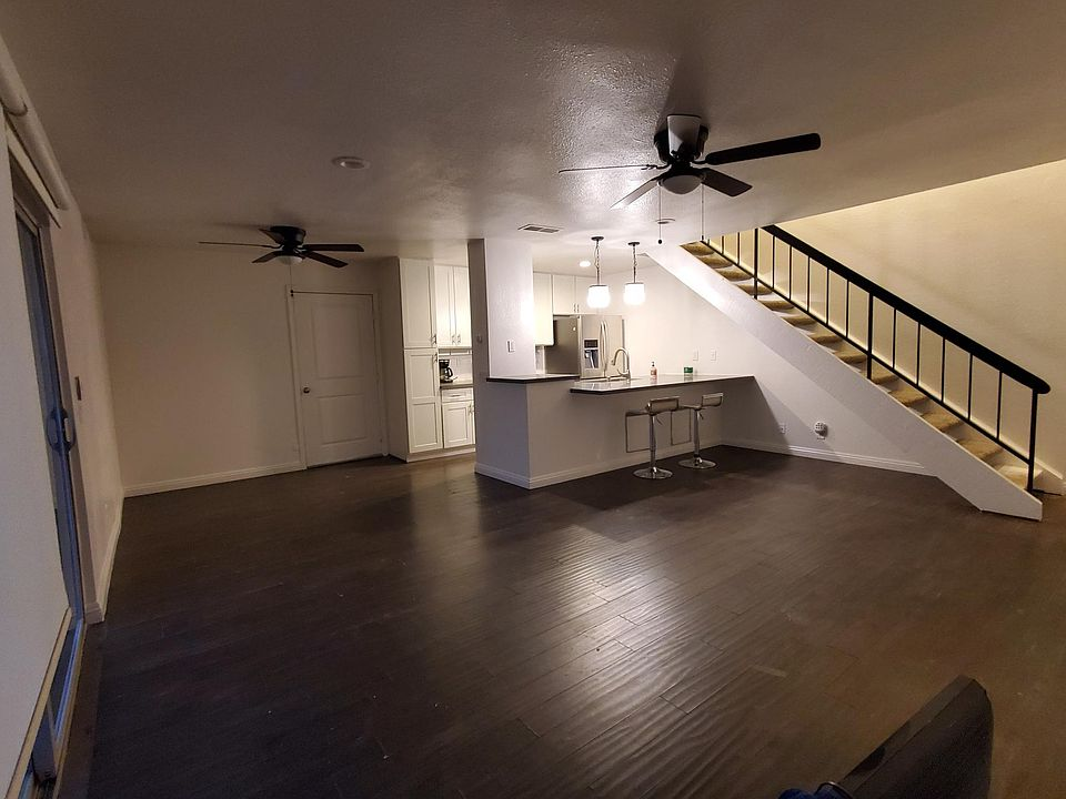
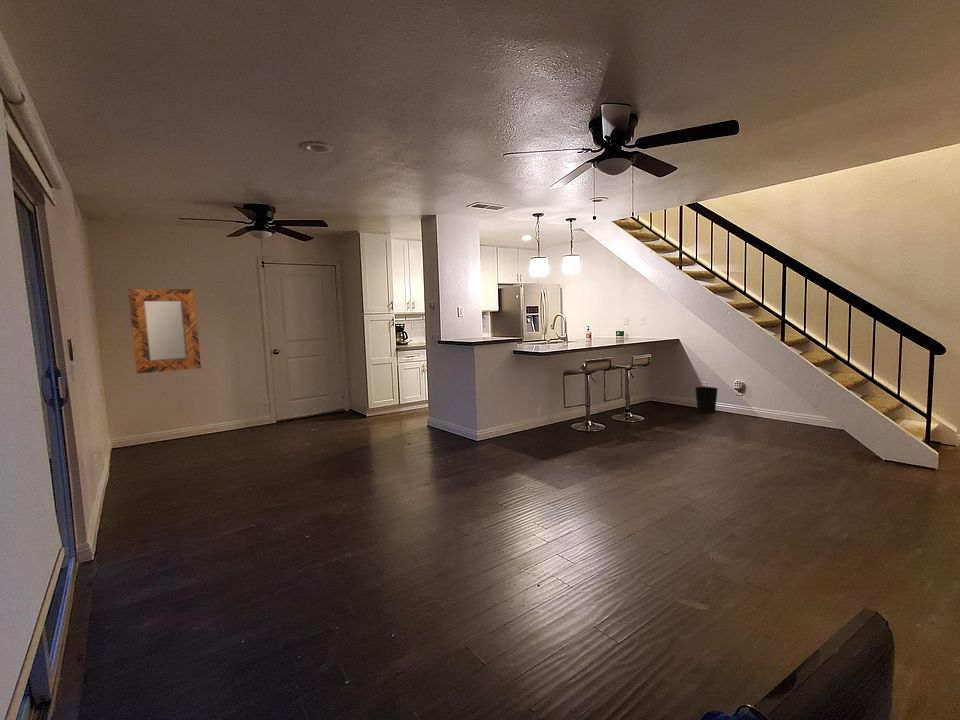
+ wastebasket [694,386,719,415]
+ home mirror [127,288,202,375]
